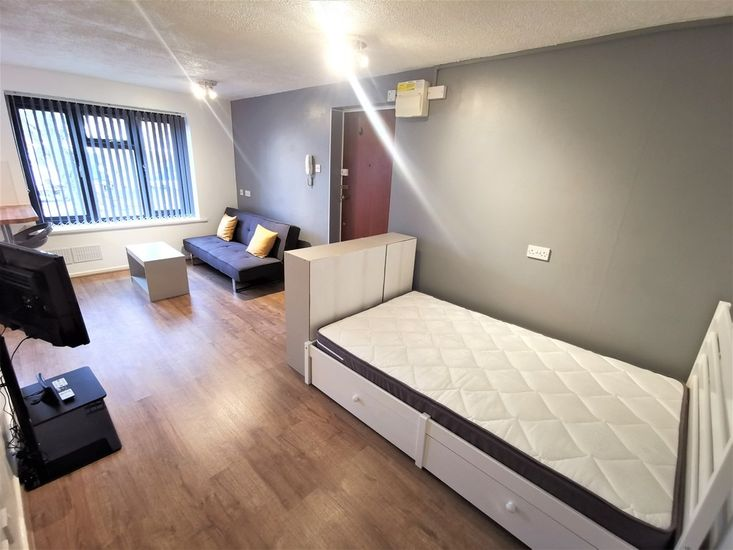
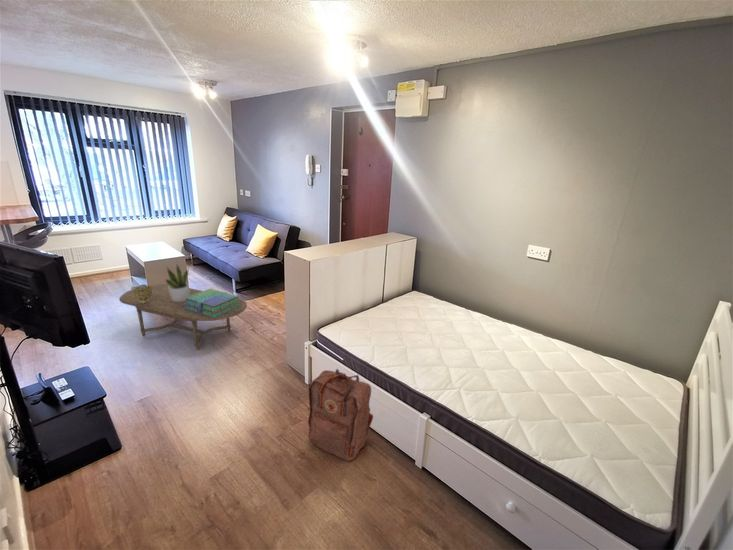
+ decorative bowl [130,284,153,304]
+ backpack [307,368,374,462]
+ coffee table [118,283,248,351]
+ potted plant [165,262,190,302]
+ stack of books [184,288,241,318]
